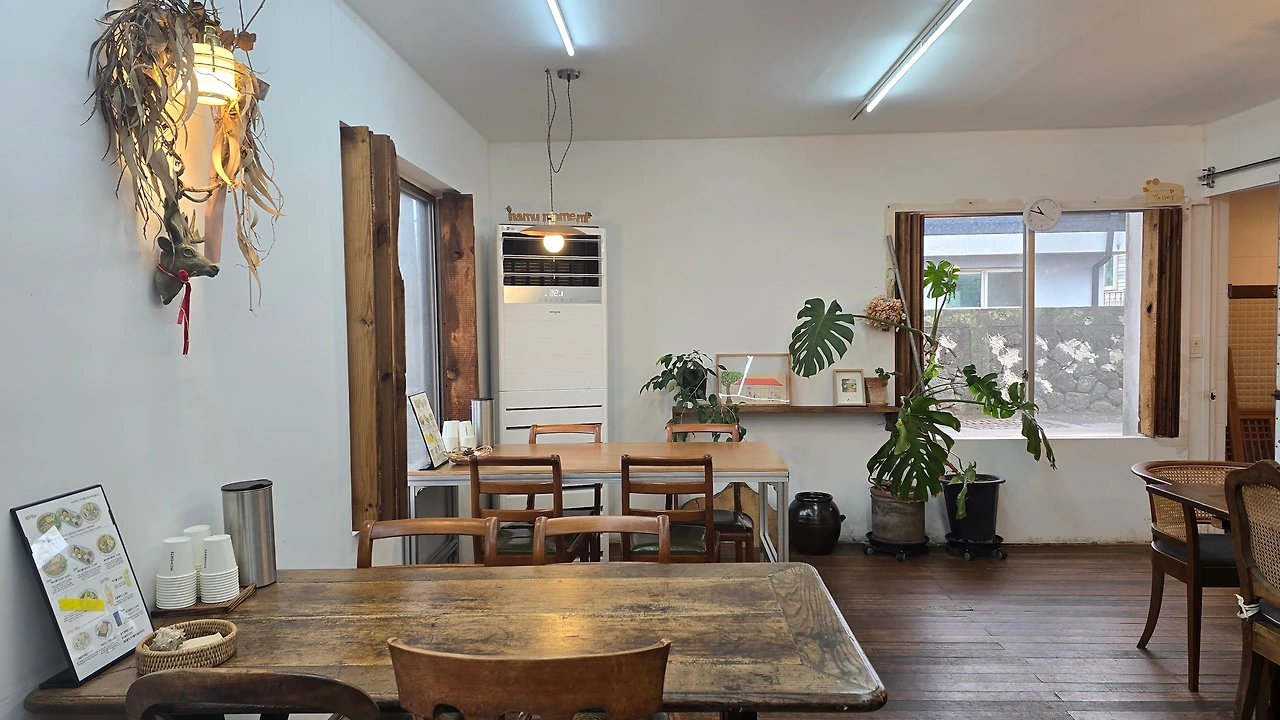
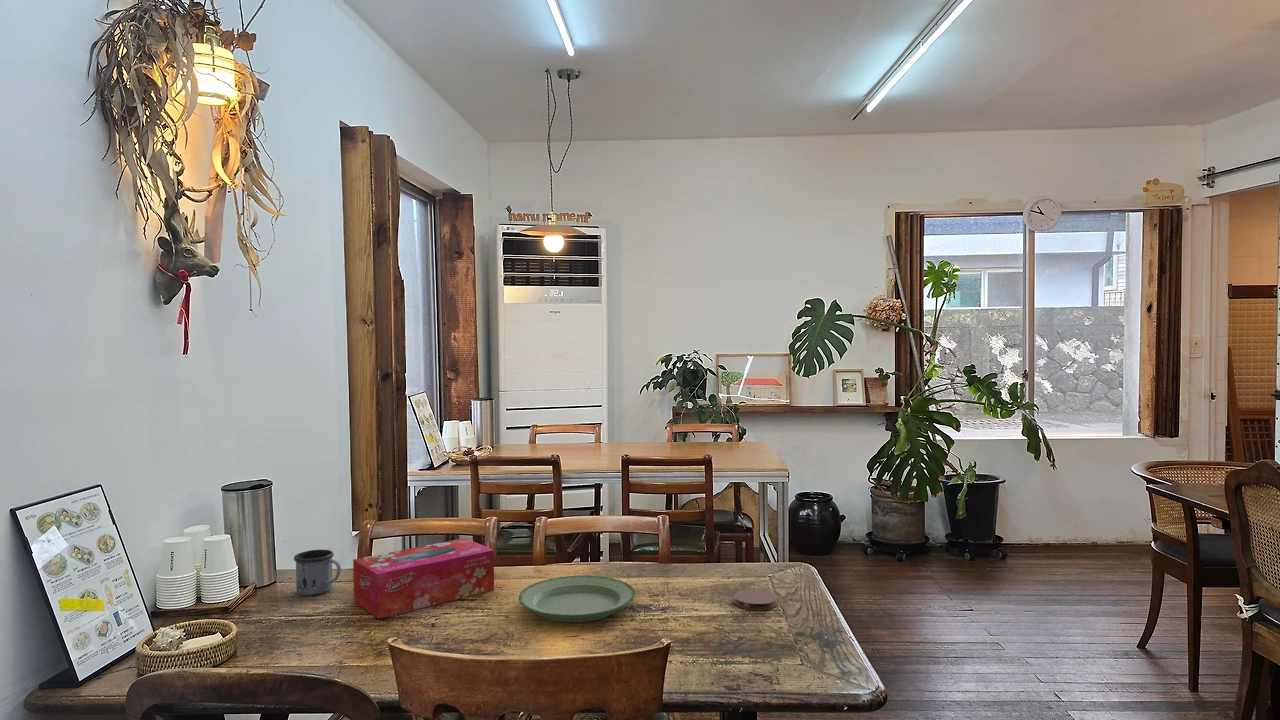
+ mug [293,549,342,596]
+ tissue box [352,537,495,620]
+ coaster [733,588,778,611]
+ plate [518,575,637,623]
